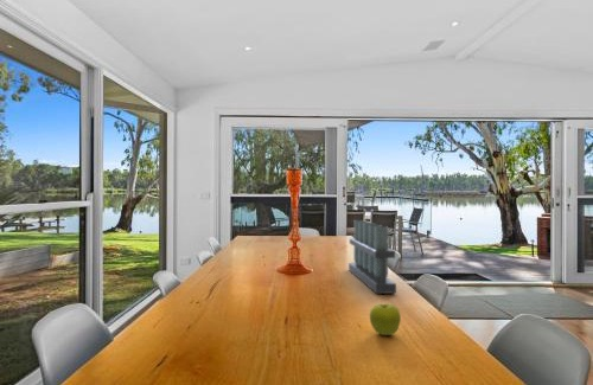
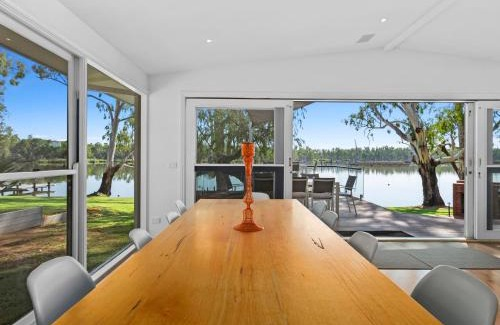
- fruit [369,302,402,336]
- candle holder [347,219,397,295]
